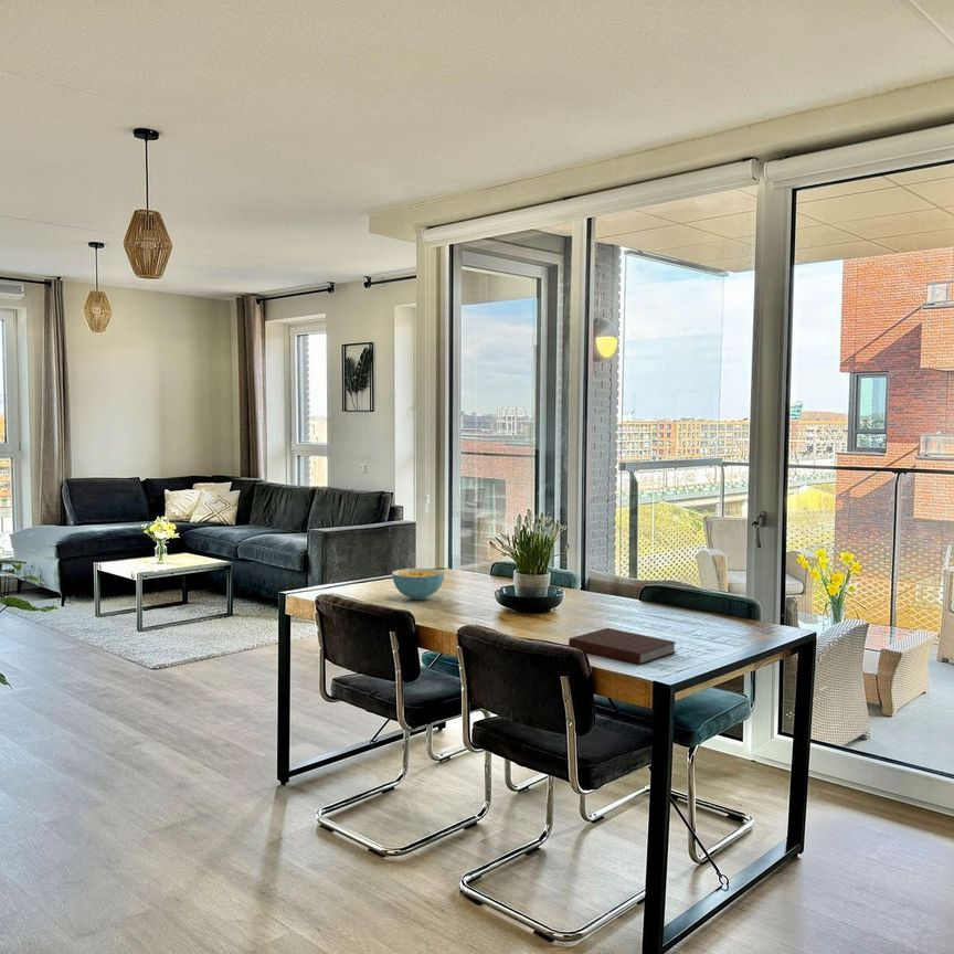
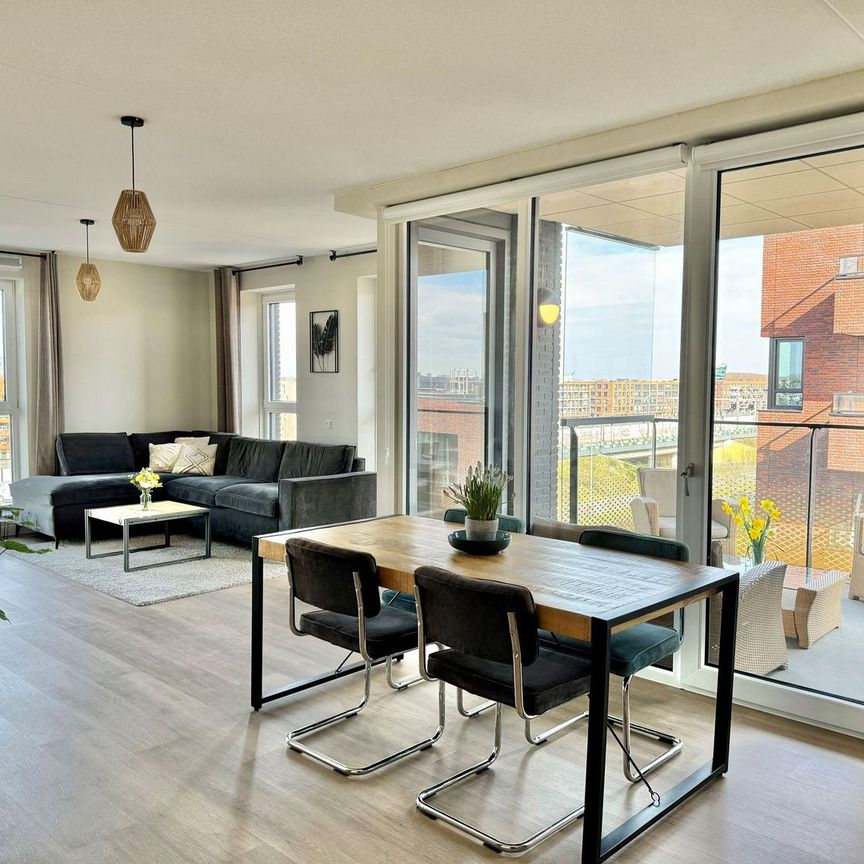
- notebook [568,627,678,666]
- cereal bowl [391,568,445,601]
